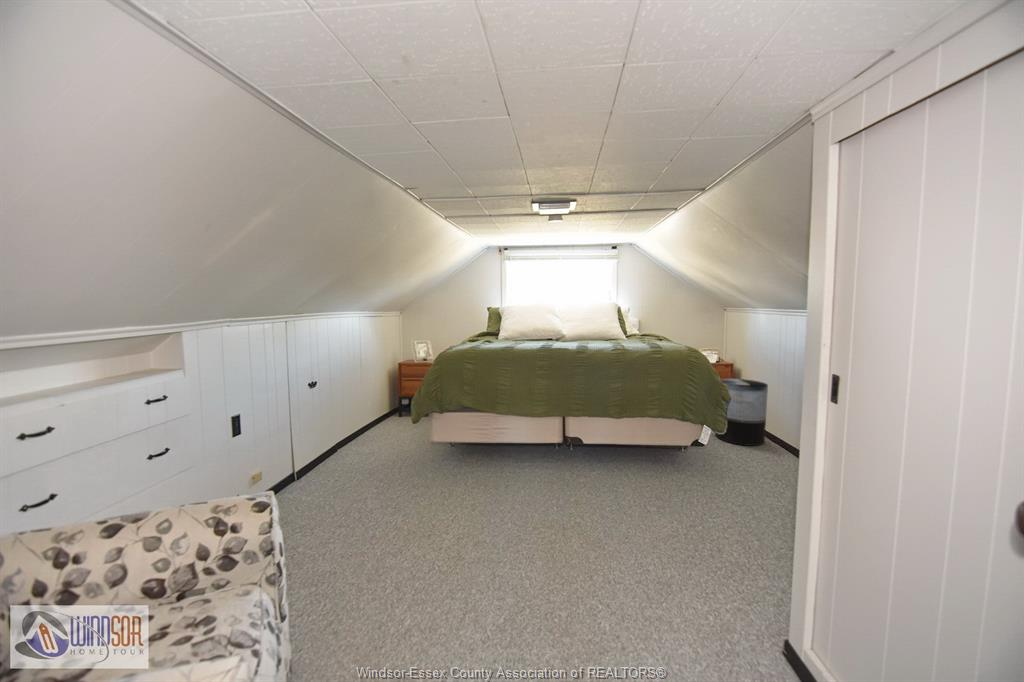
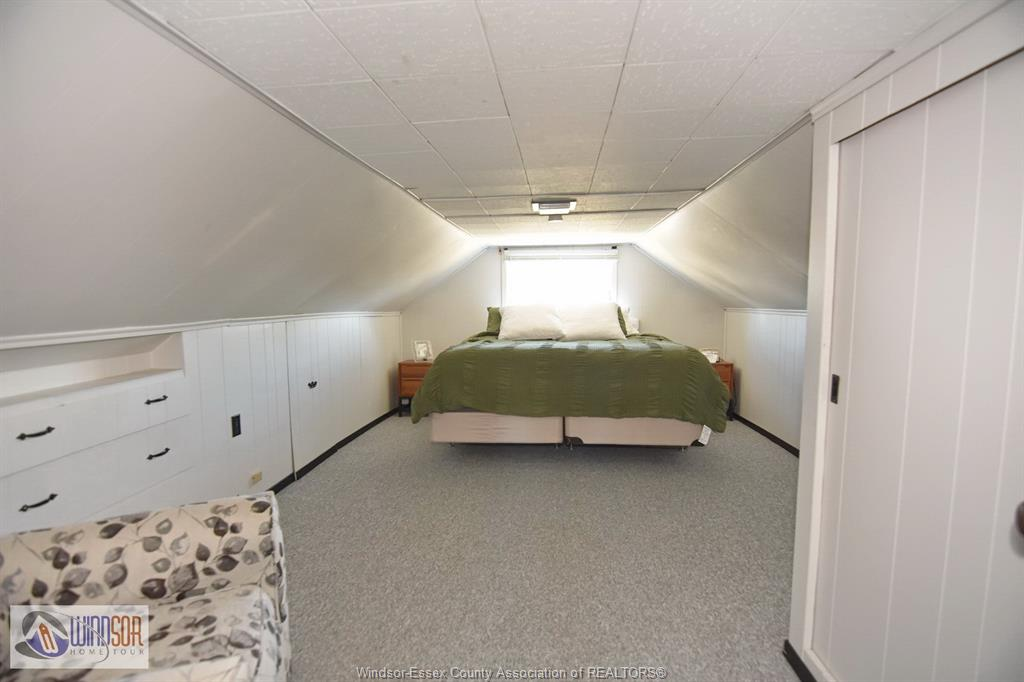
- trash can [714,378,769,447]
